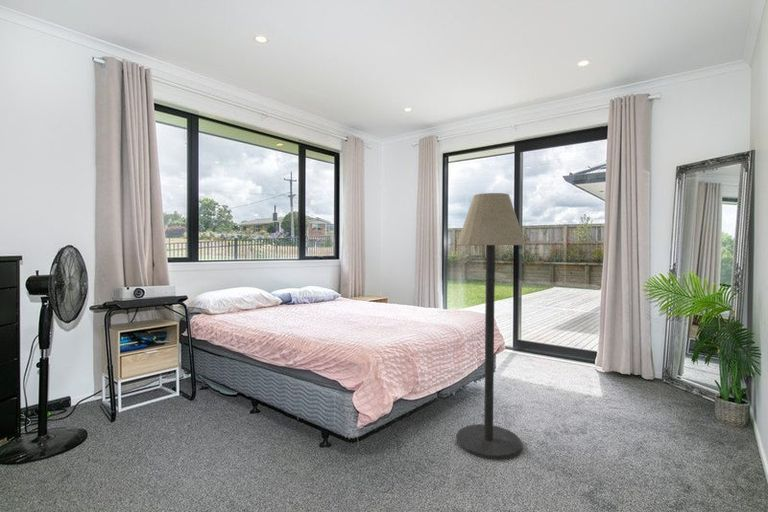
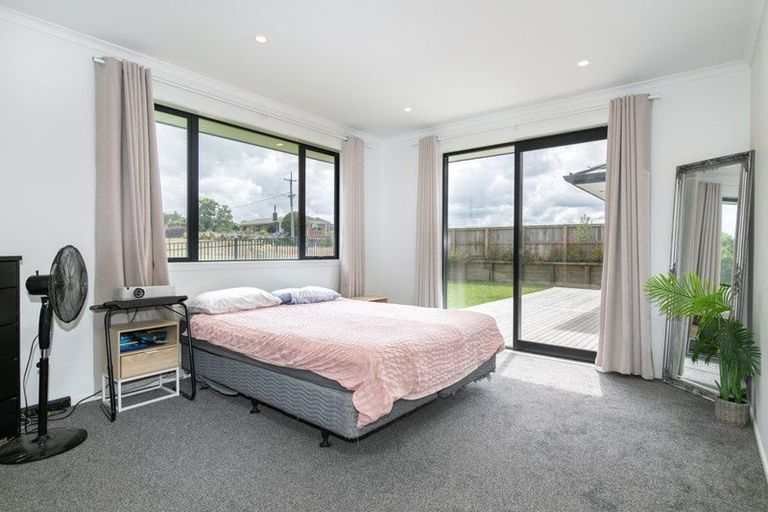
- floor lamp [456,192,527,460]
